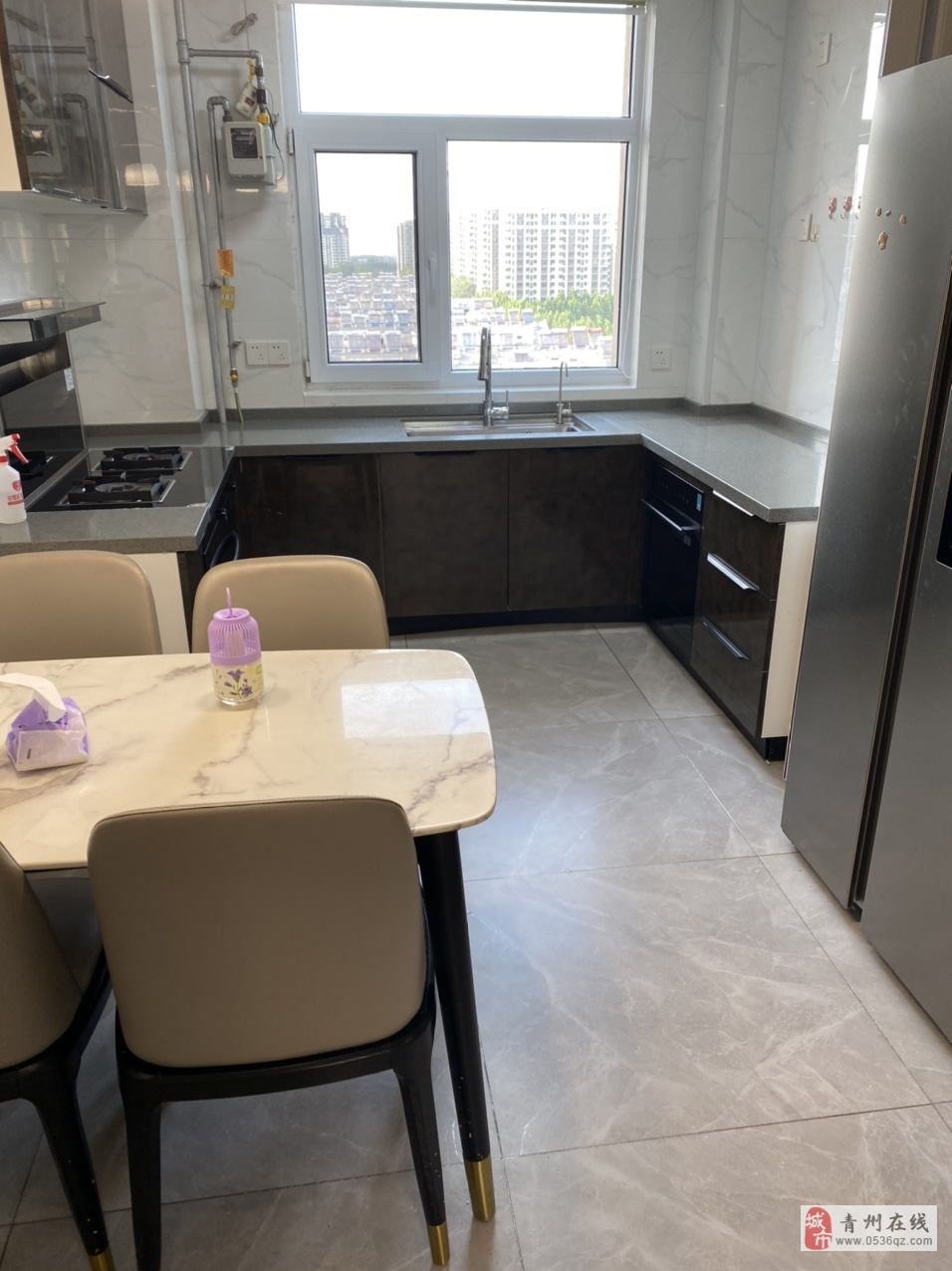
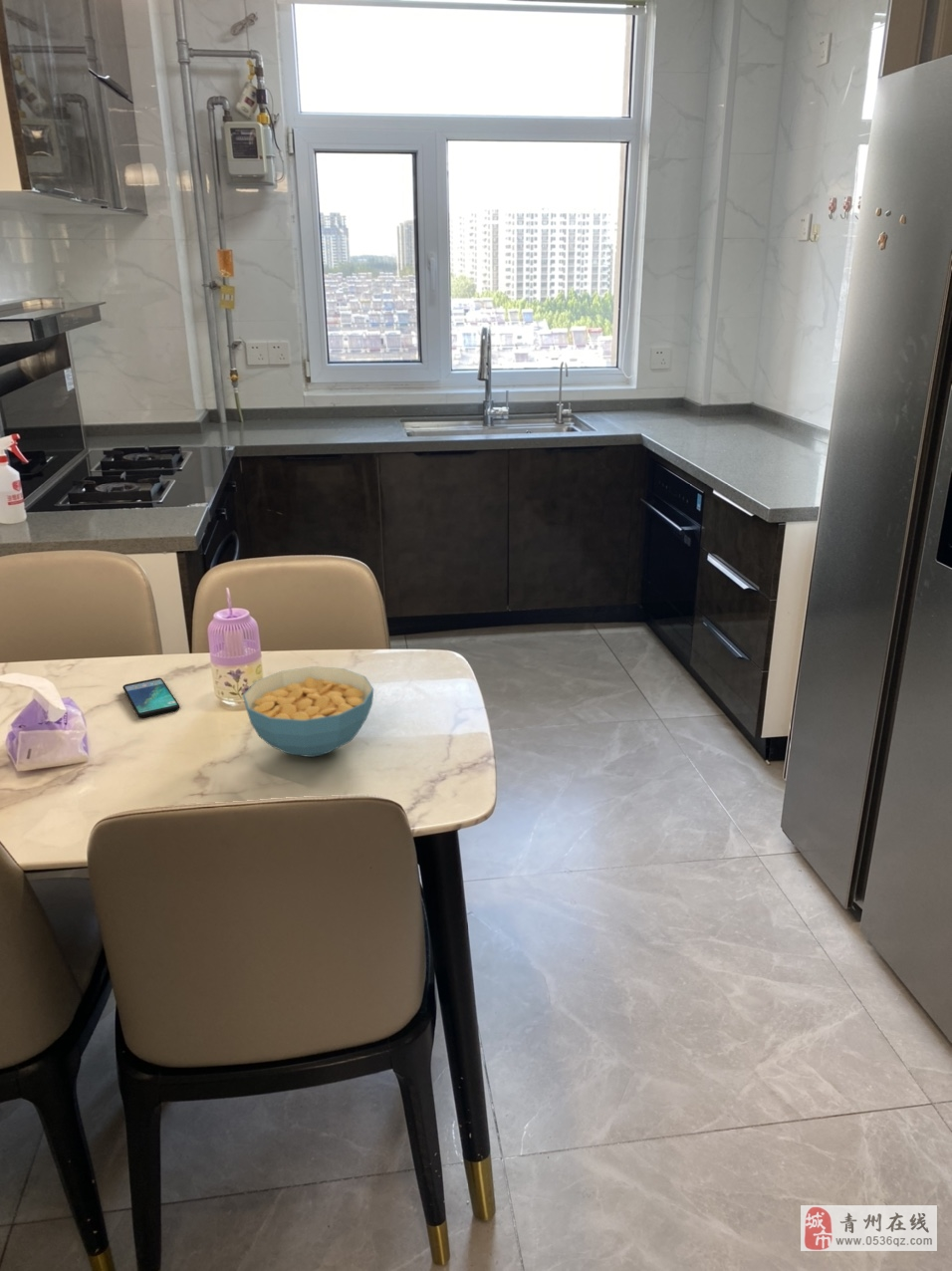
+ cereal bowl [242,665,374,758]
+ smartphone [121,677,181,719]
